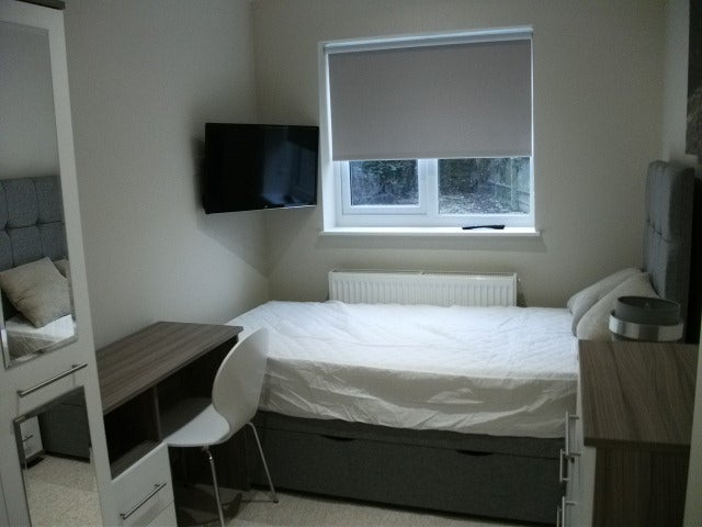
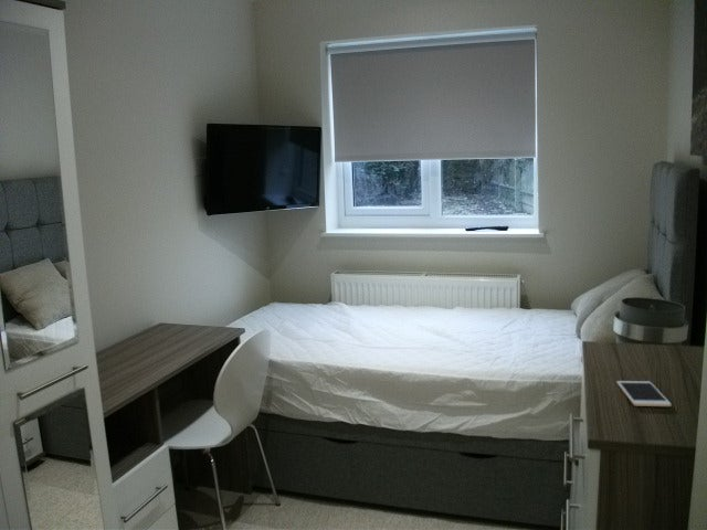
+ cell phone [615,380,673,407]
